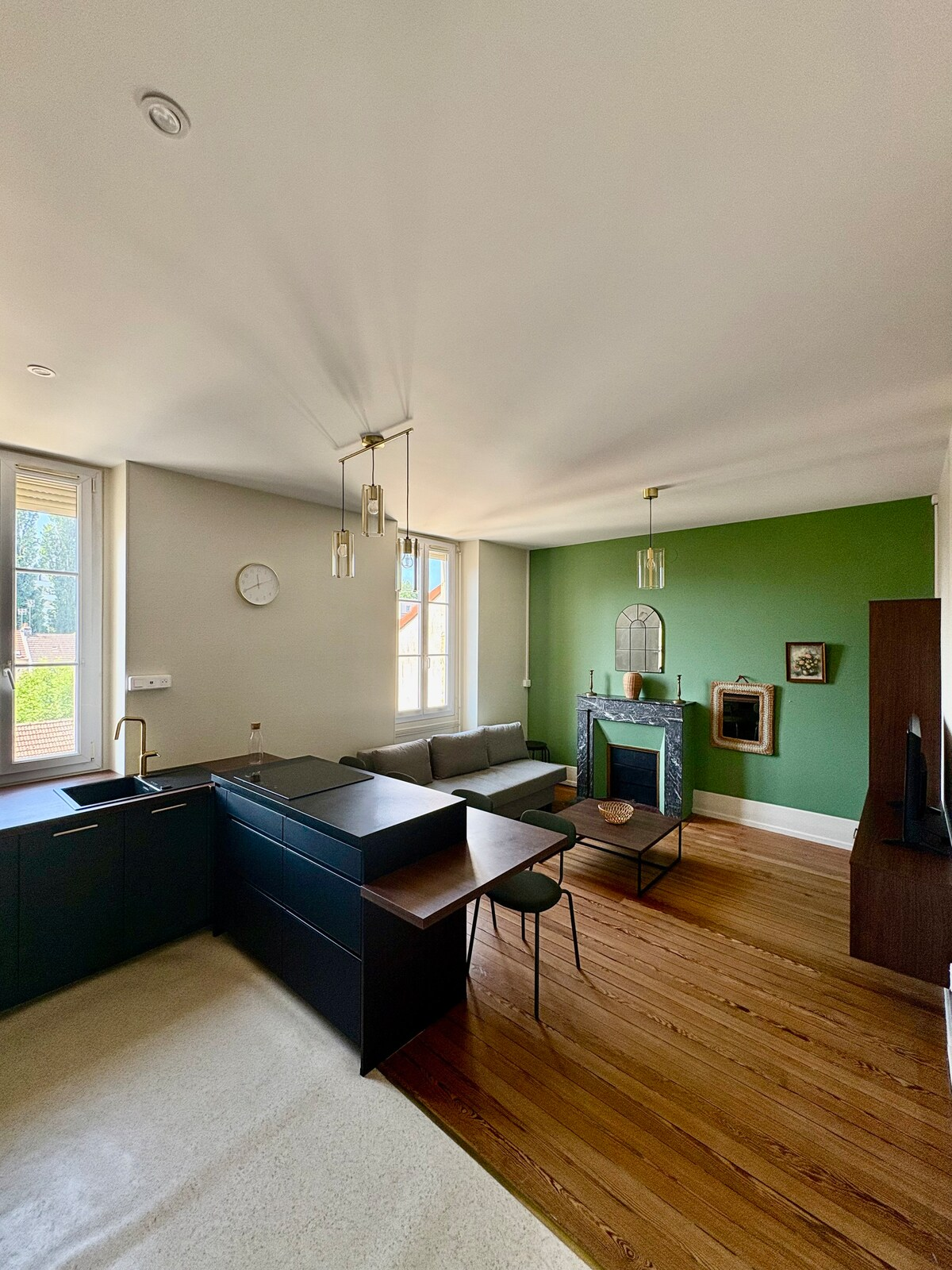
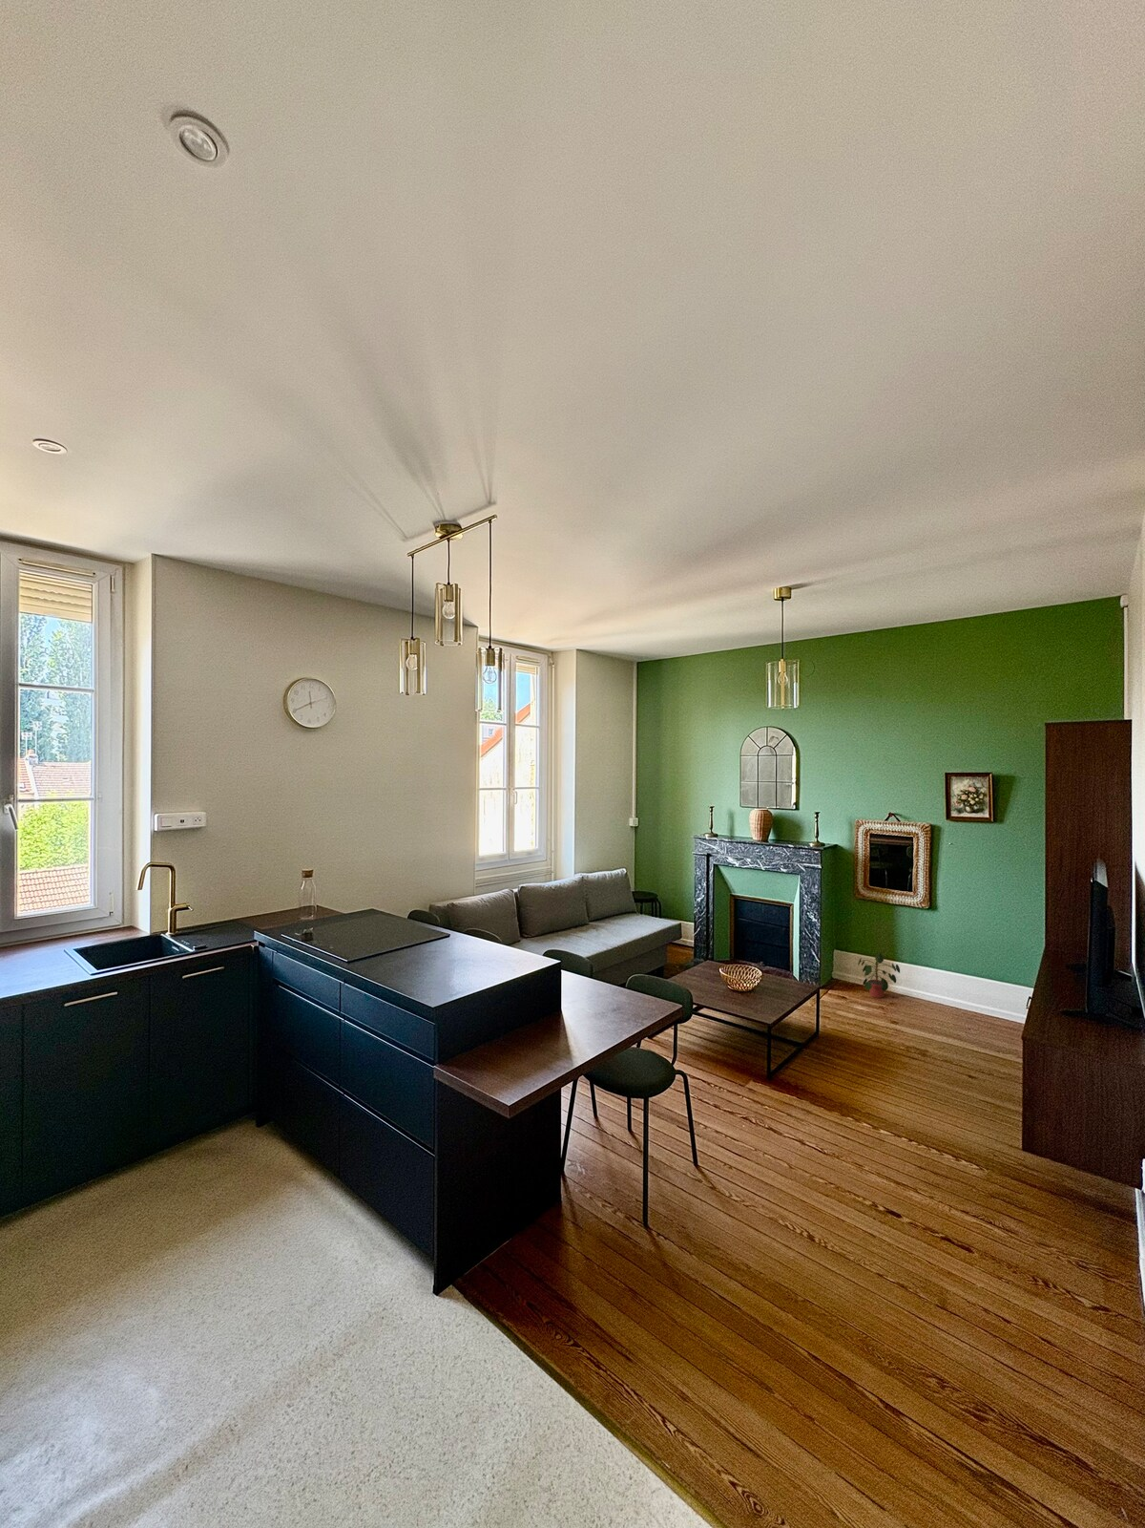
+ potted plant [856,952,901,999]
